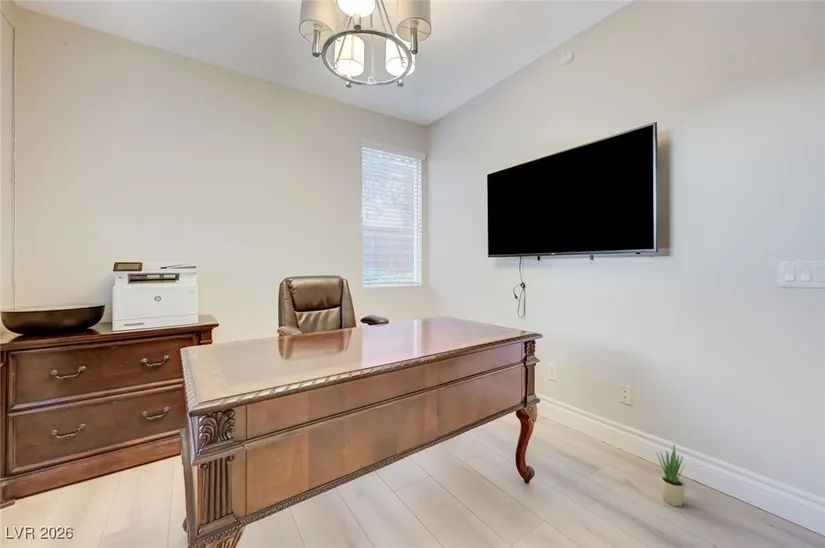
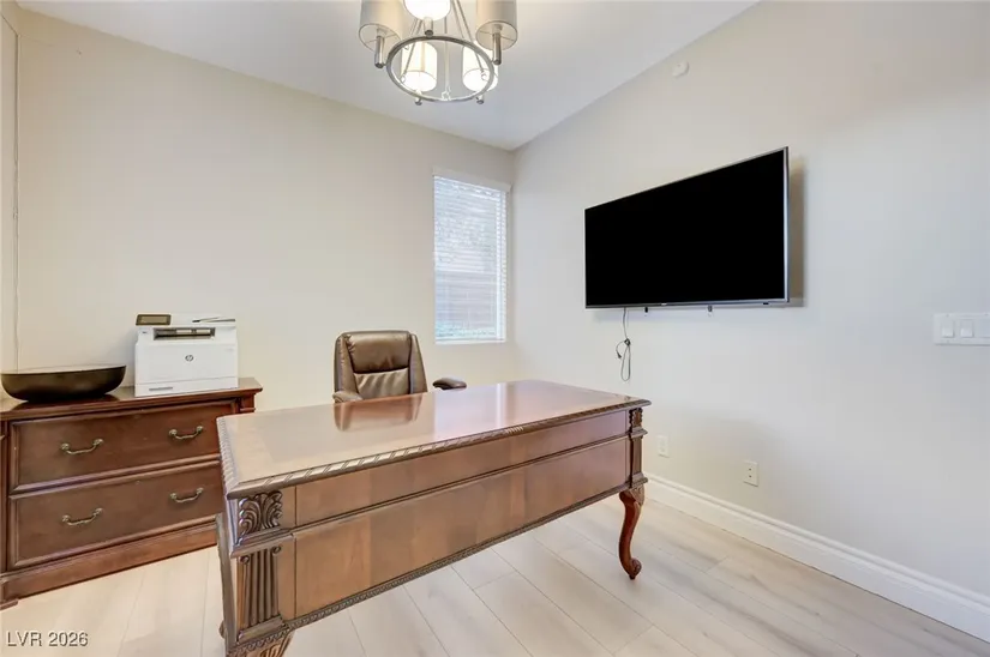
- potted plant [655,444,686,507]
